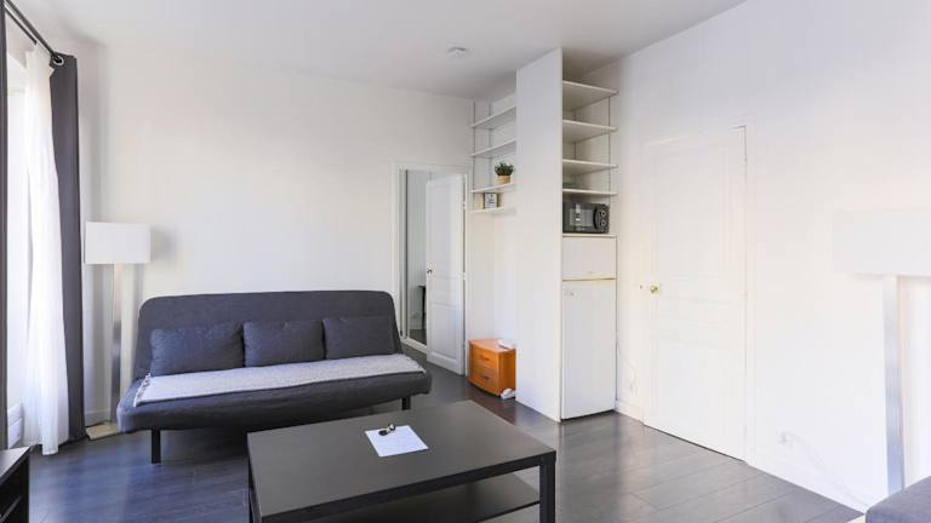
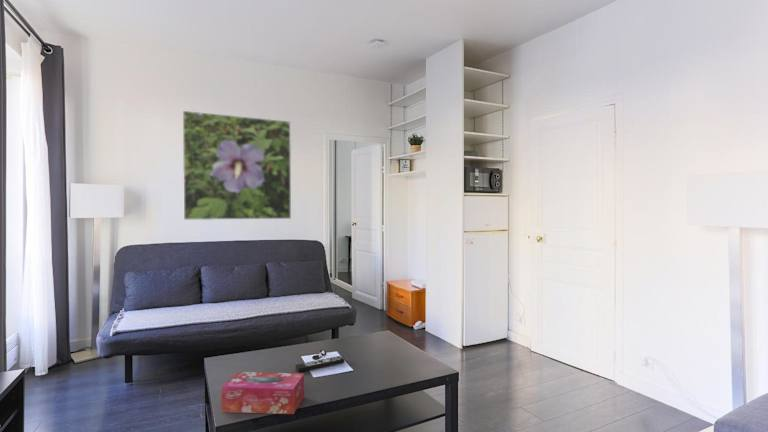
+ remote control [294,355,346,373]
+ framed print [182,110,292,221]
+ tissue box [221,371,305,415]
